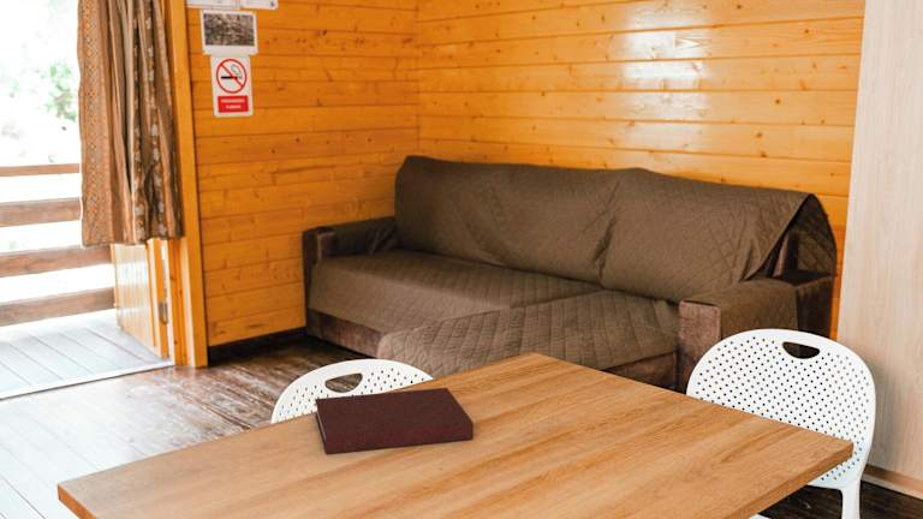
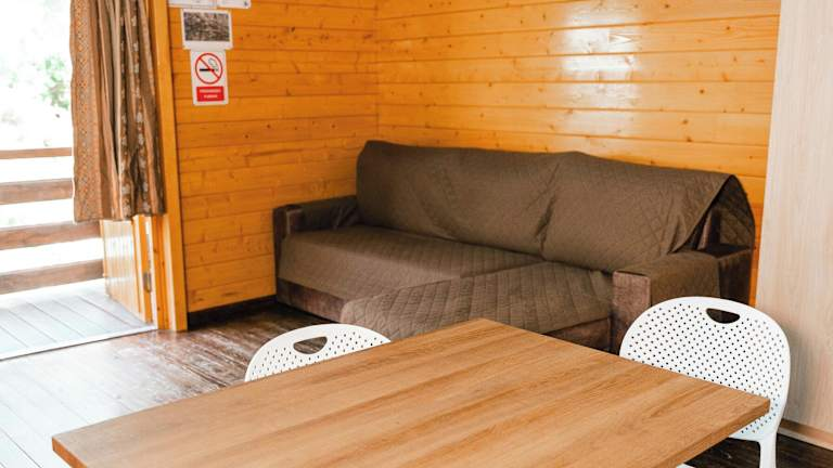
- notebook [314,387,475,455]
